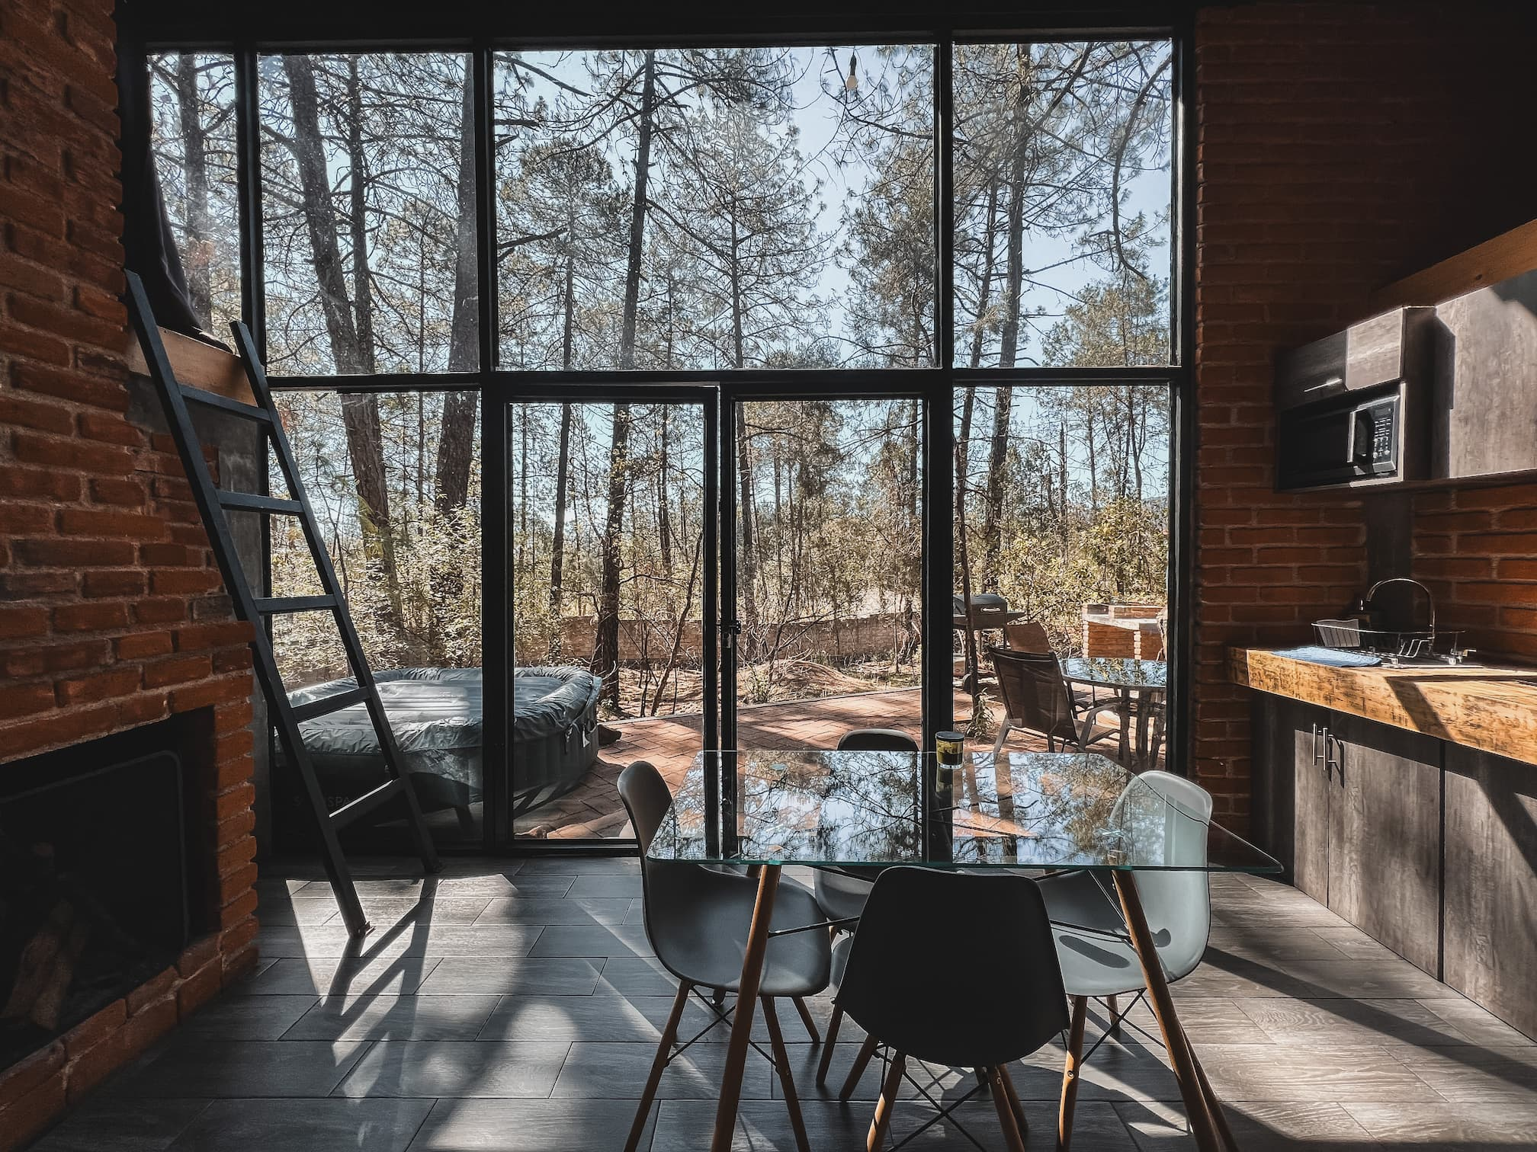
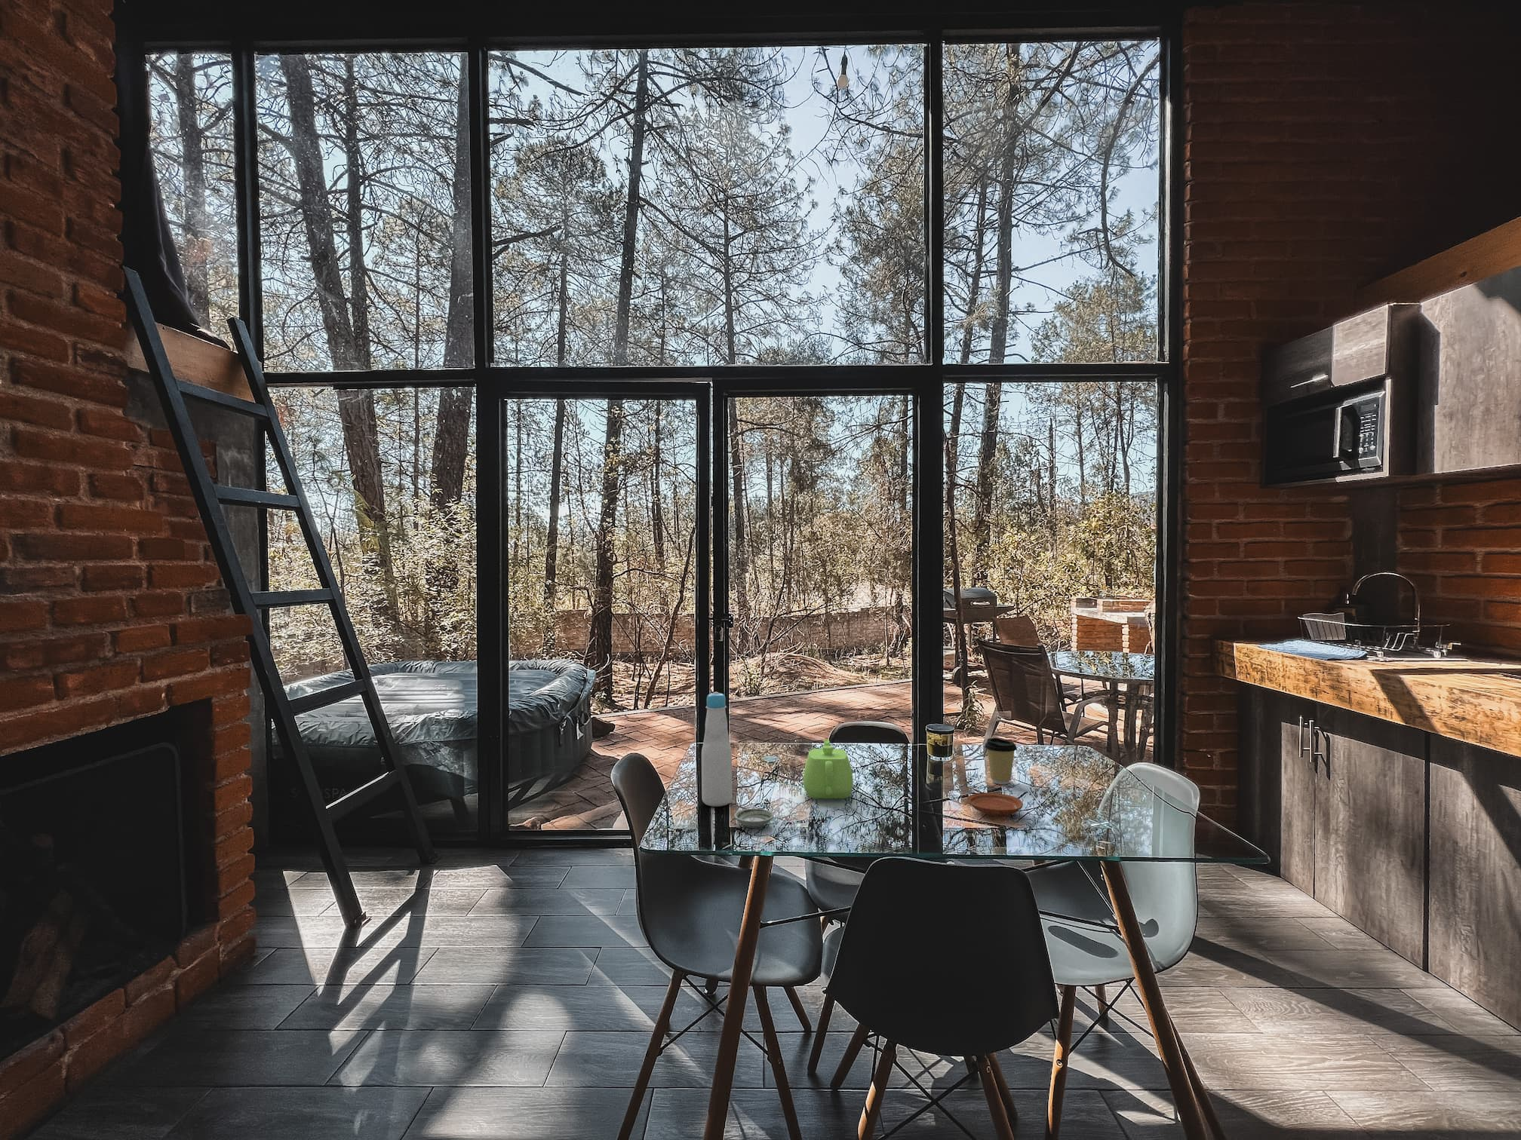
+ teapot [802,739,854,800]
+ saucer [733,808,775,829]
+ coffee cup [983,738,1018,784]
+ bottle [701,691,733,807]
+ plate [965,792,1024,818]
